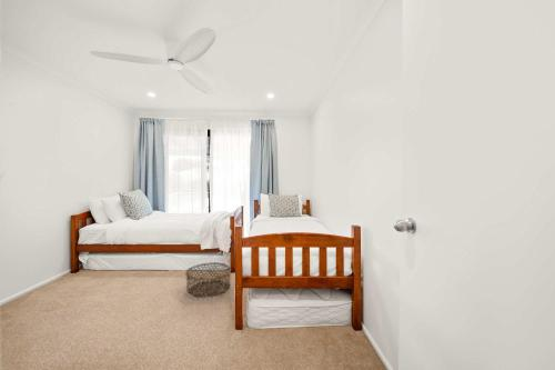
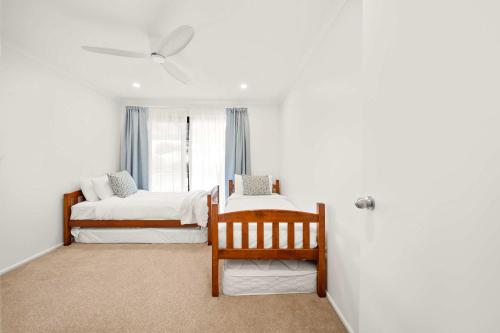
- basket [184,261,232,298]
